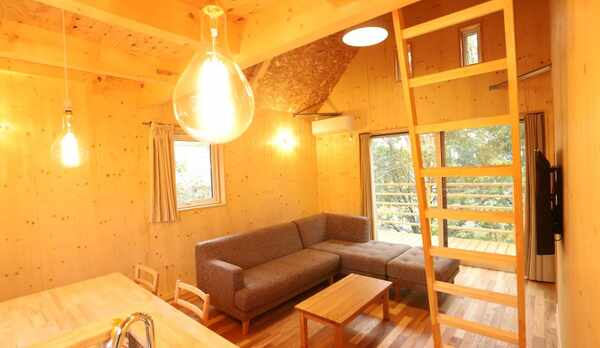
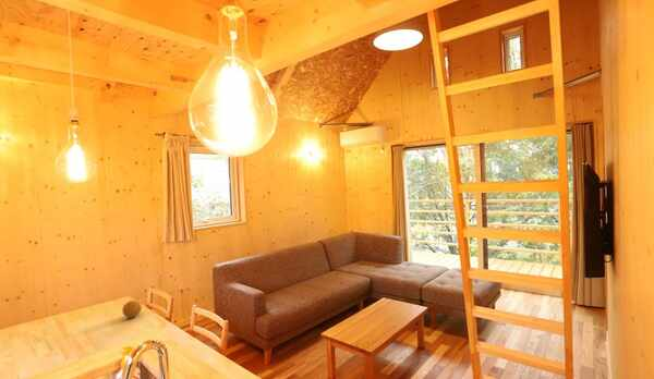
+ fruit [121,299,143,319]
